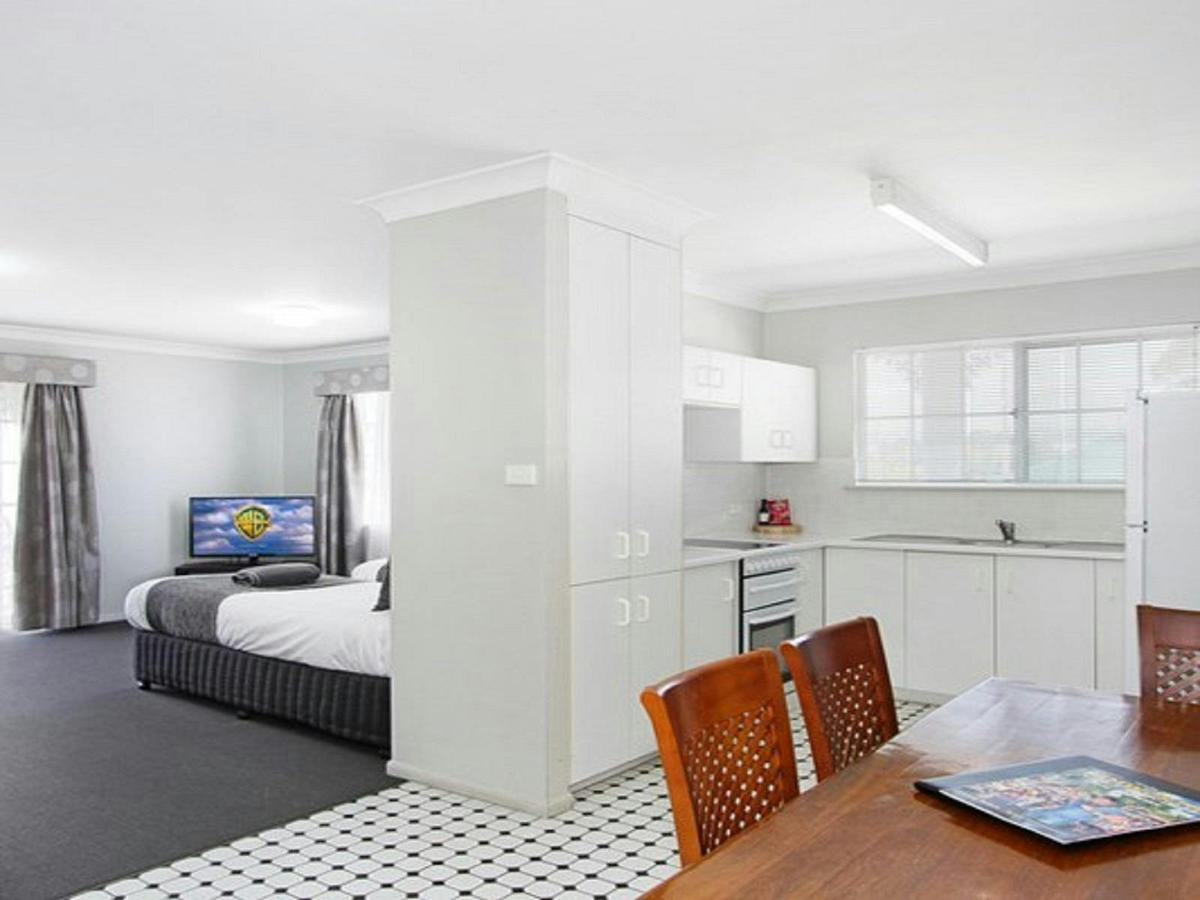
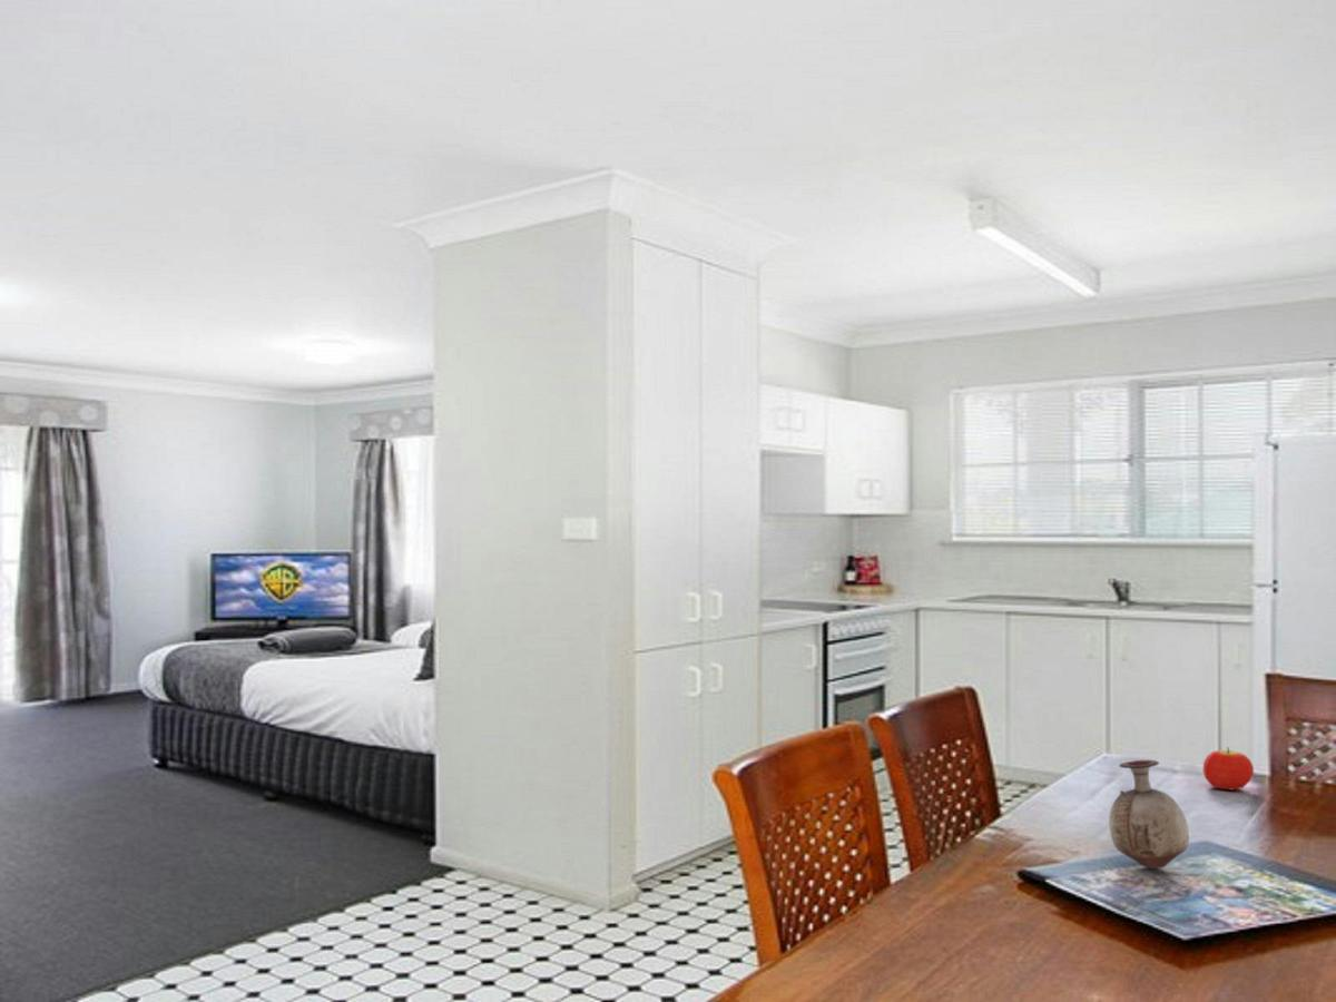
+ fruit [1202,746,1255,792]
+ vase [1108,759,1190,870]
